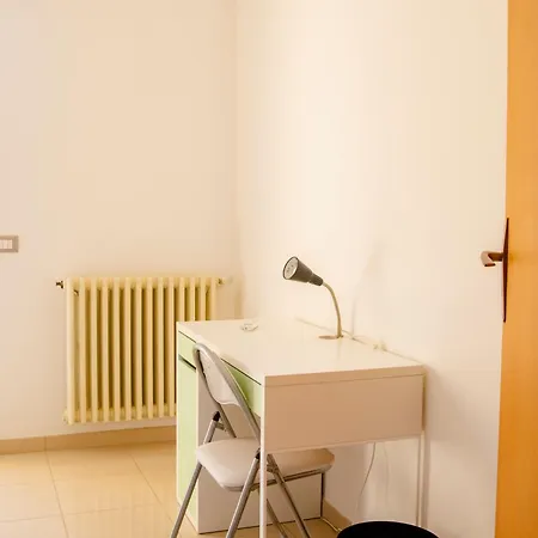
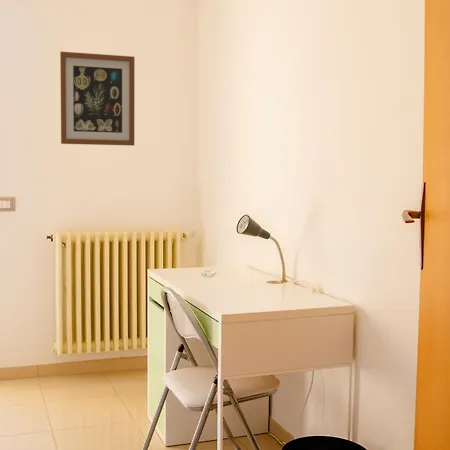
+ wall art [59,51,136,147]
